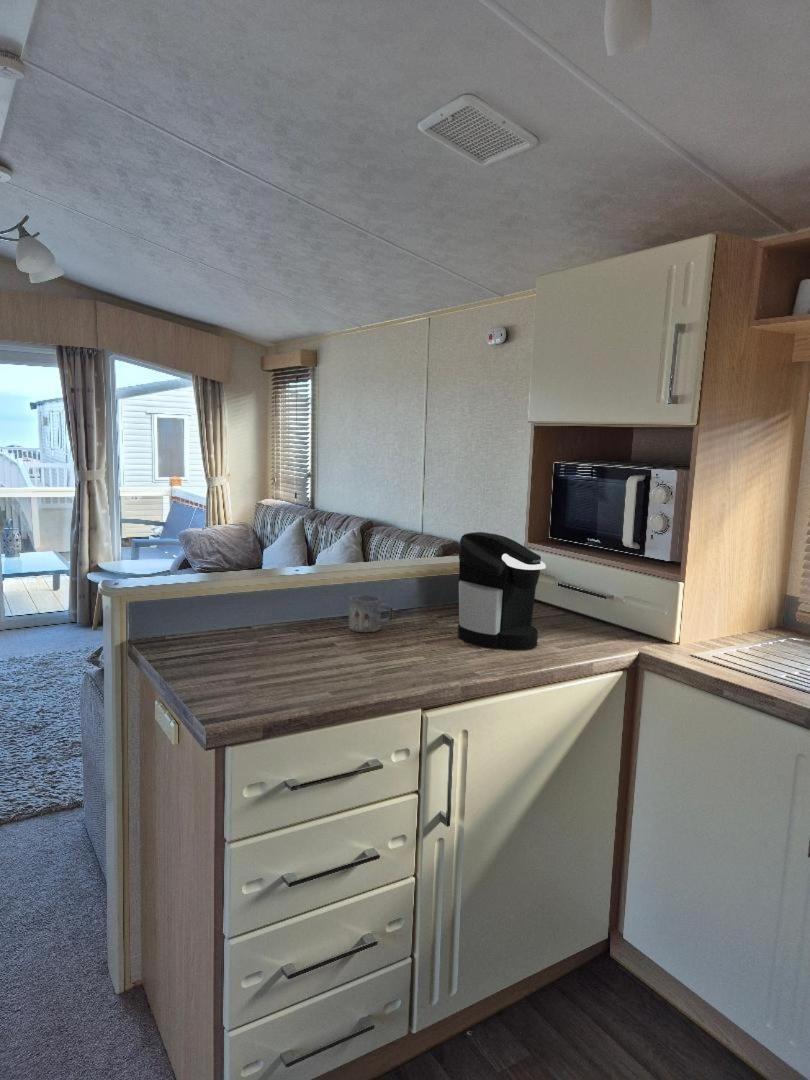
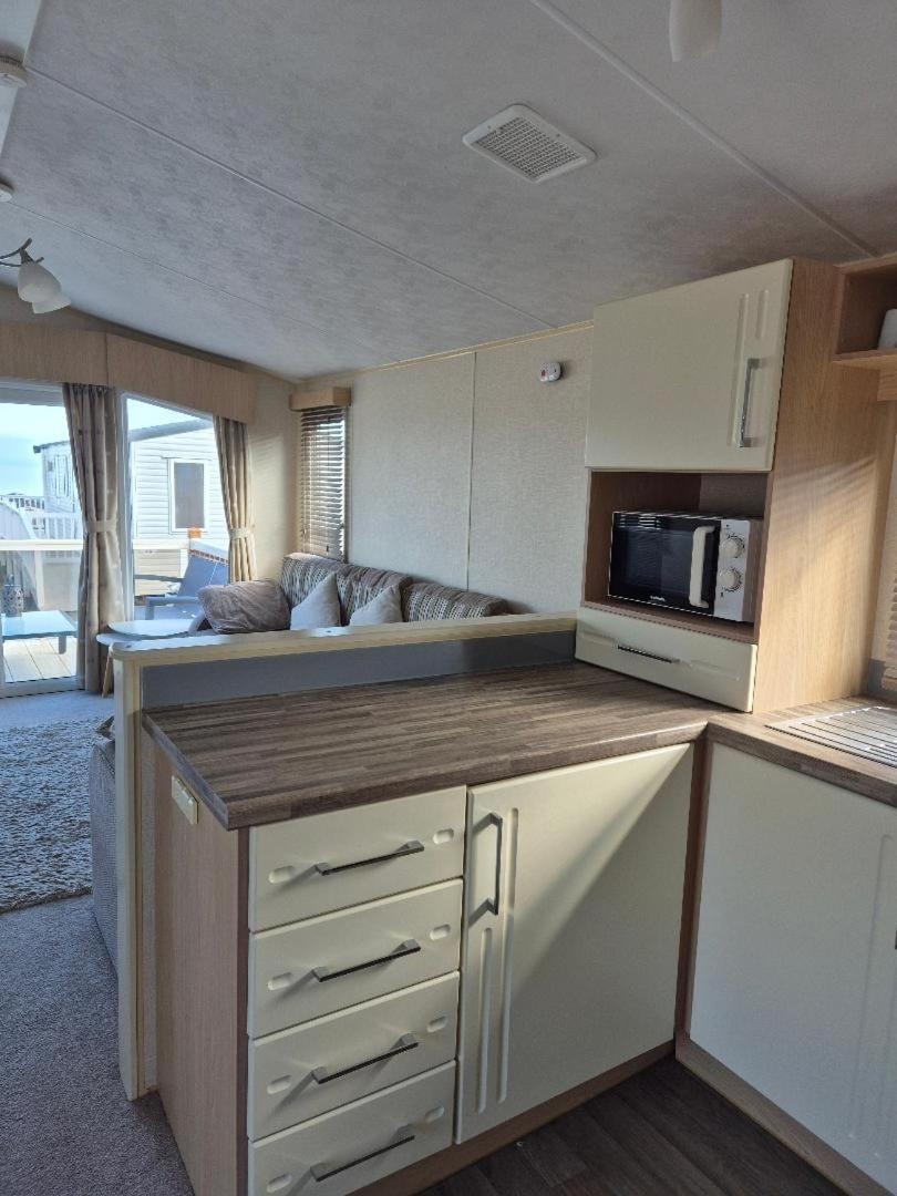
- coffee maker [457,531,547,650]
- mug [348,594,394,633]
